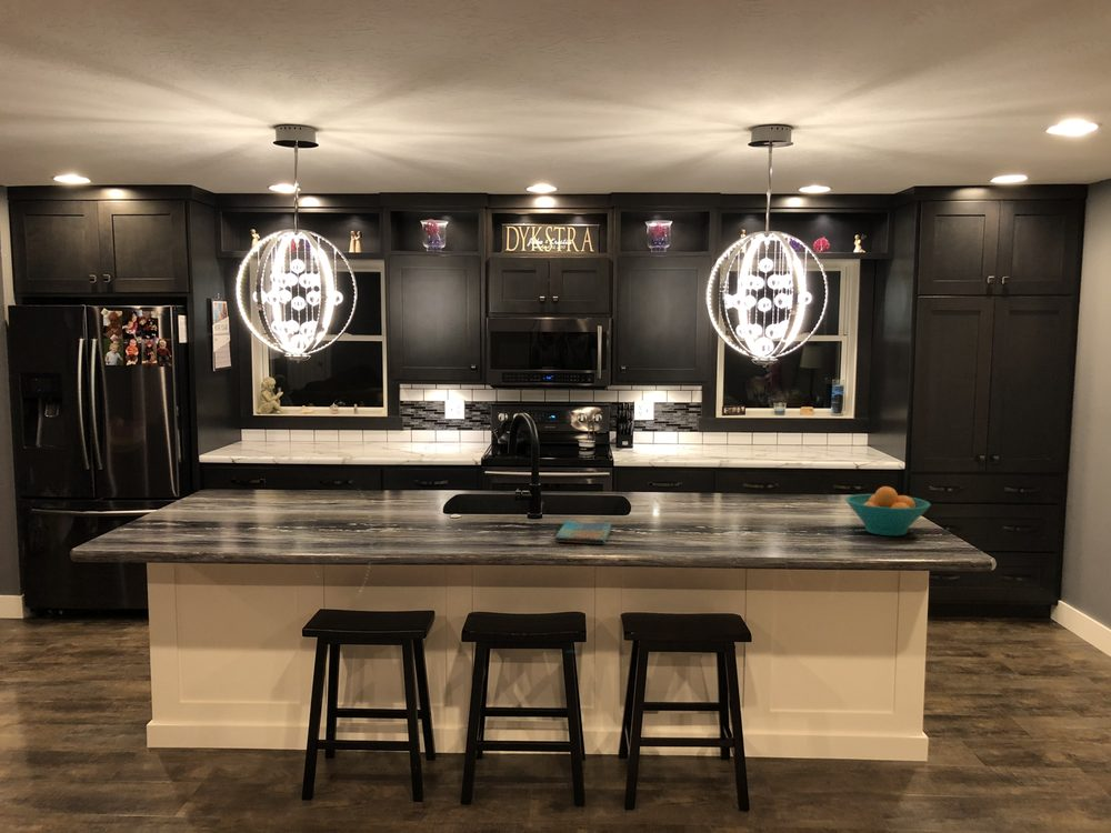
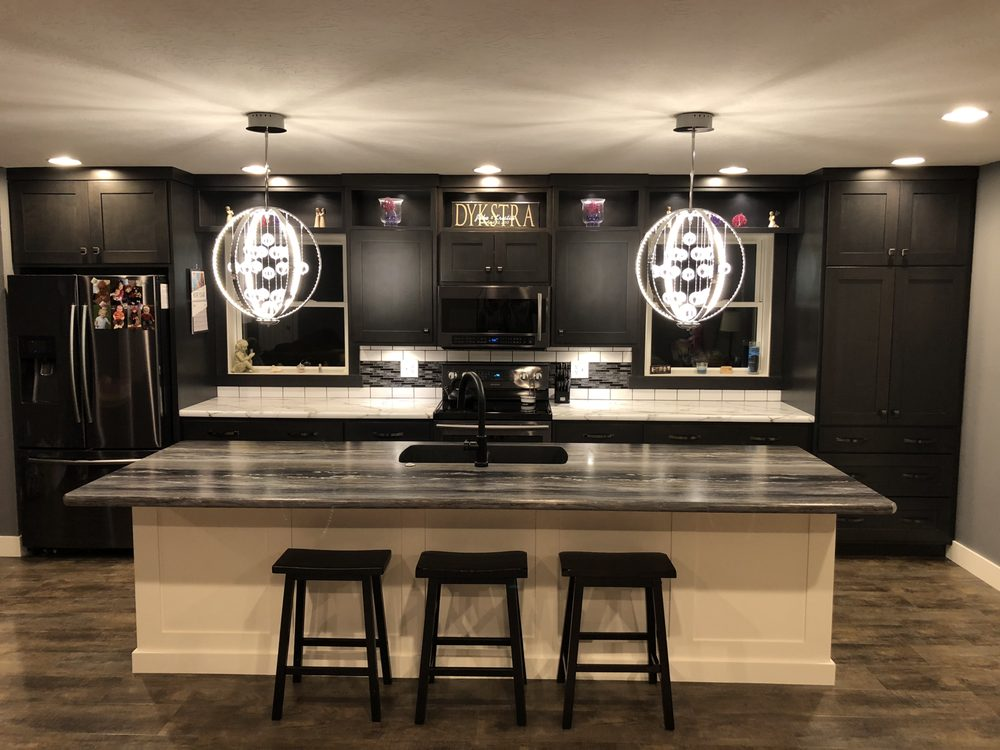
- dish towel [554,520,612,545]
- fruit bowl [844,485,932,536]
